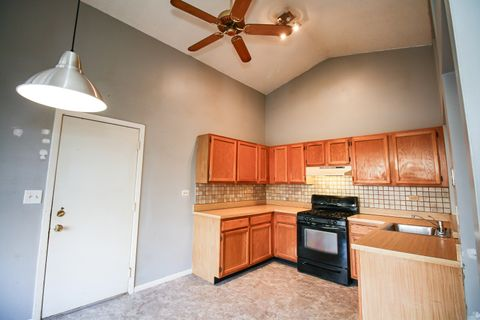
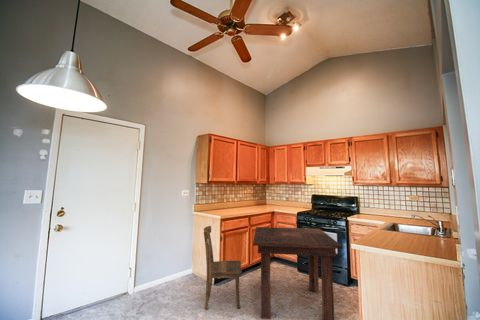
+ dining table [252,226,343,320]
+ dining chair [203,225,243,310]
